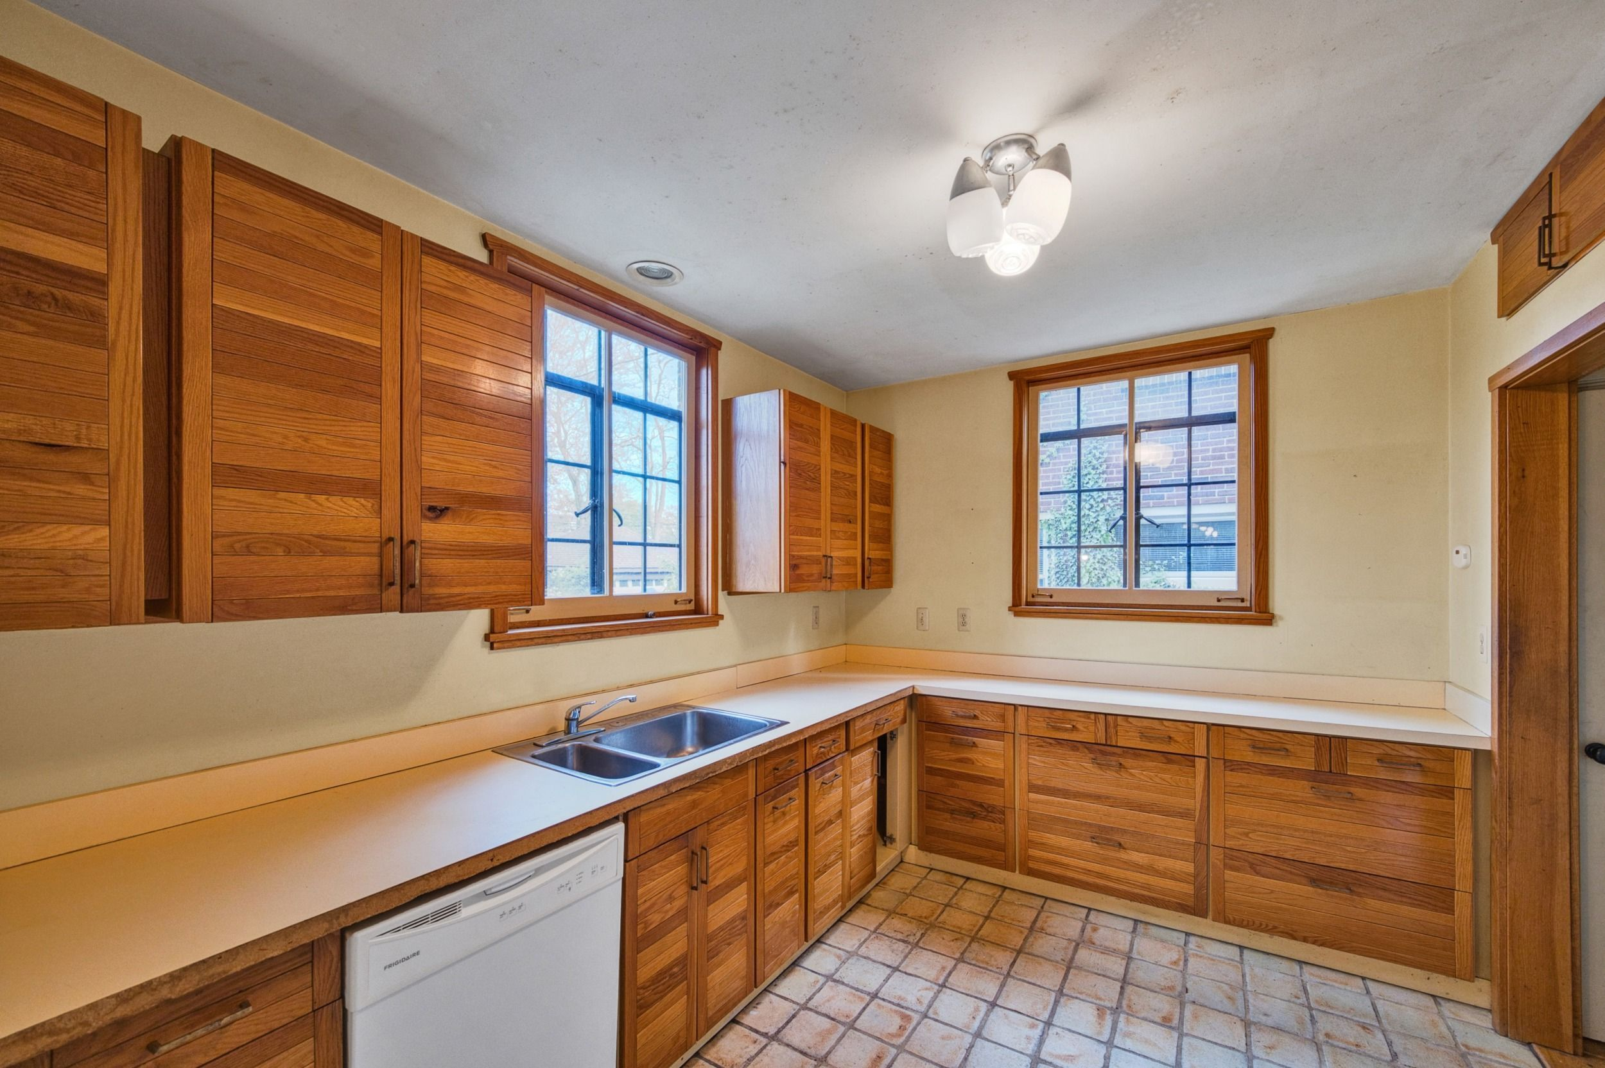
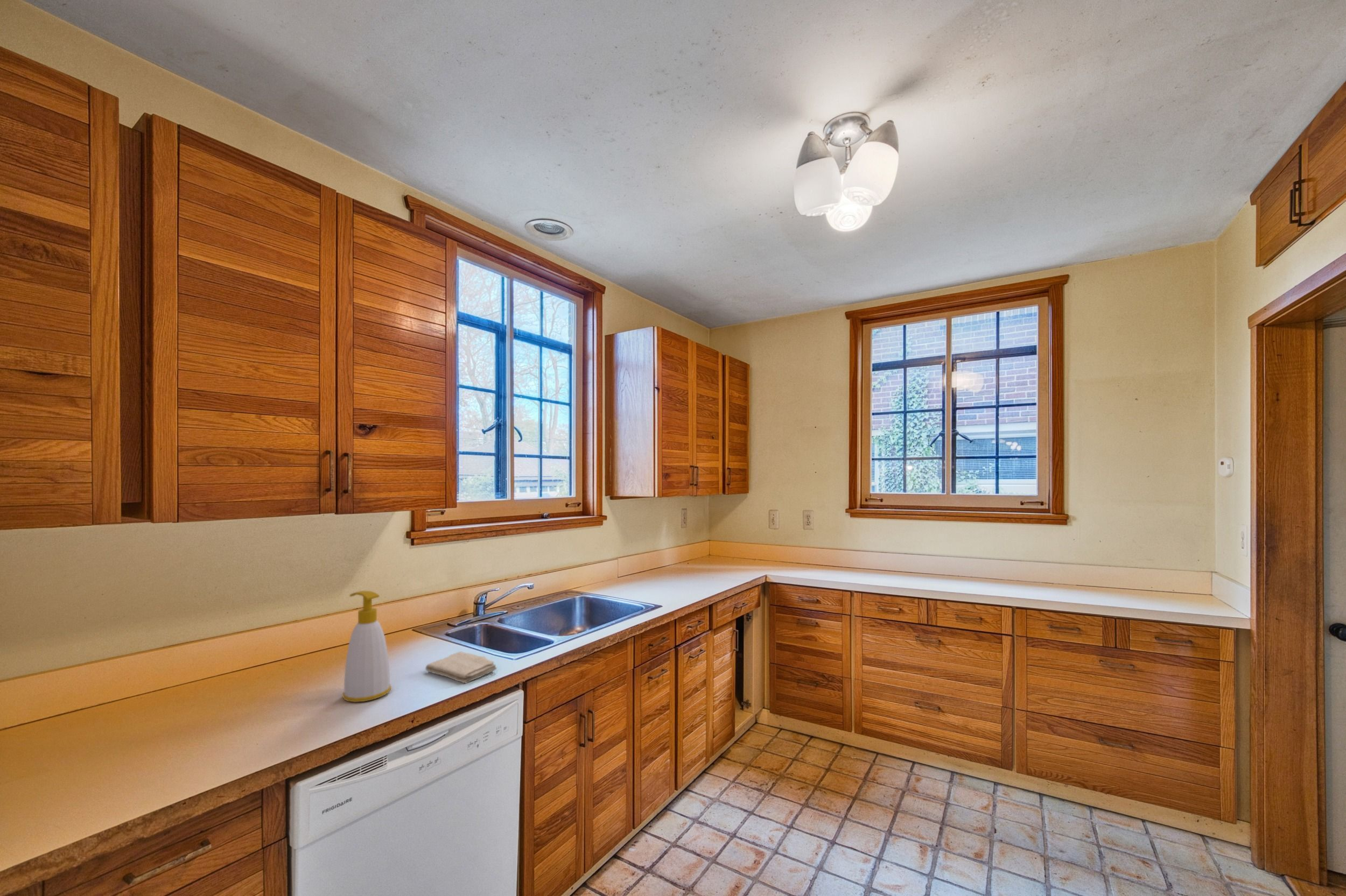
+ soap bottle [342,590,392,703]
+ washcloth [425,651,497,684]
